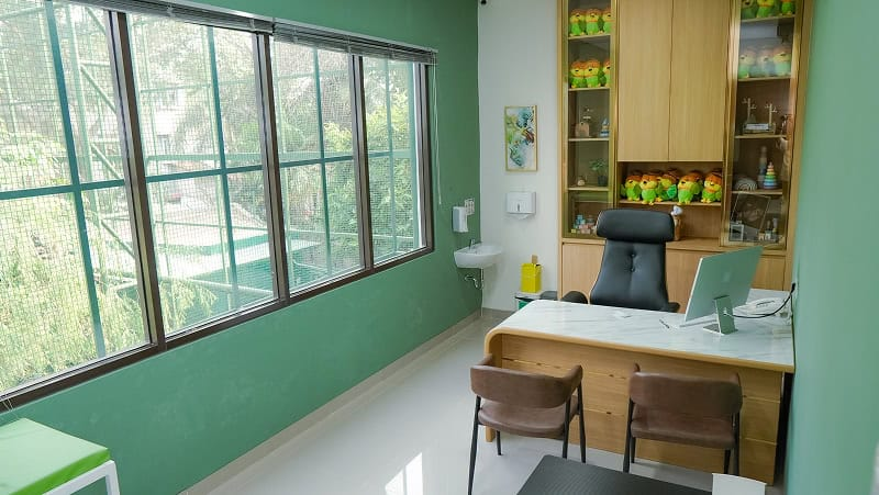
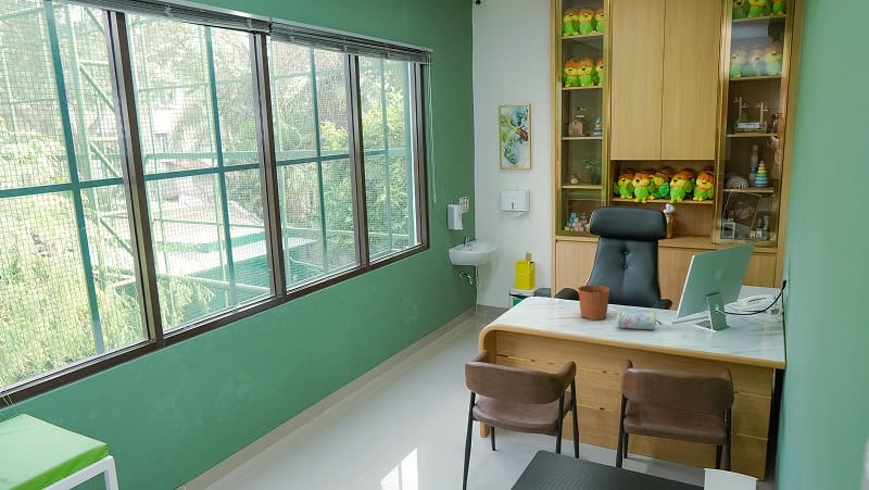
+ plant pot [577,275,610,321]
+ pencil case [615,310,657,330]
